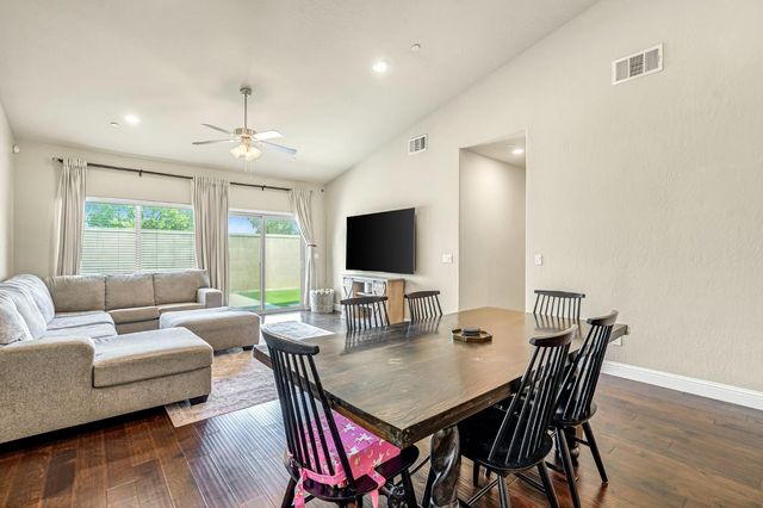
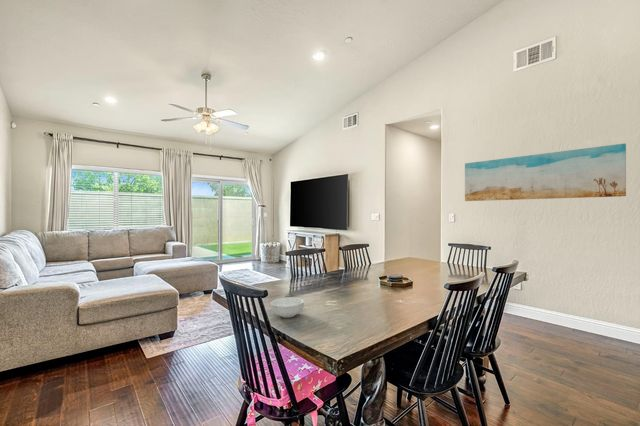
+ cereal bowl [270,296,305,319]
+ wall art [464,142,627,202]
